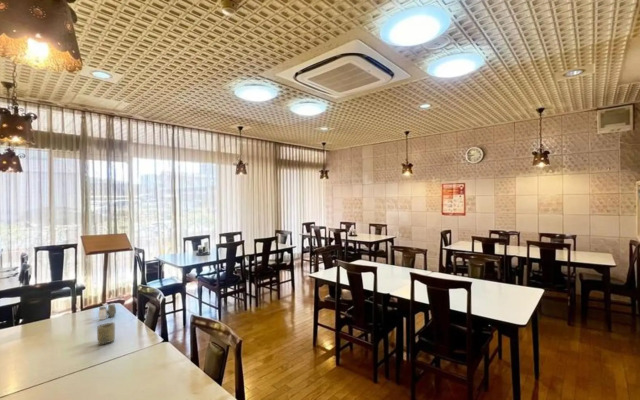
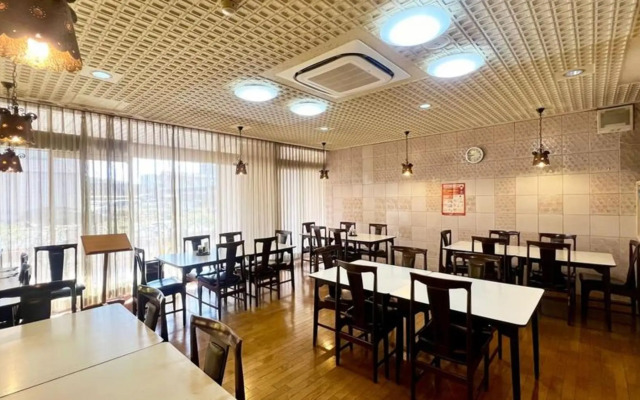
- salt and pepper shaker [97,302,117,321]
- cup [96,321,116,346]
